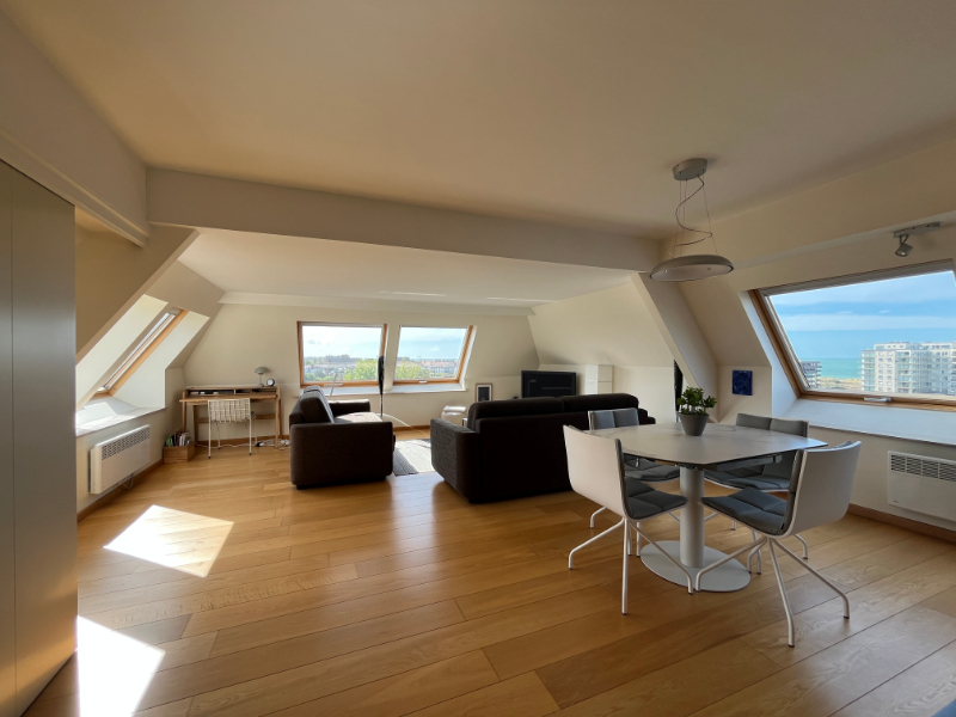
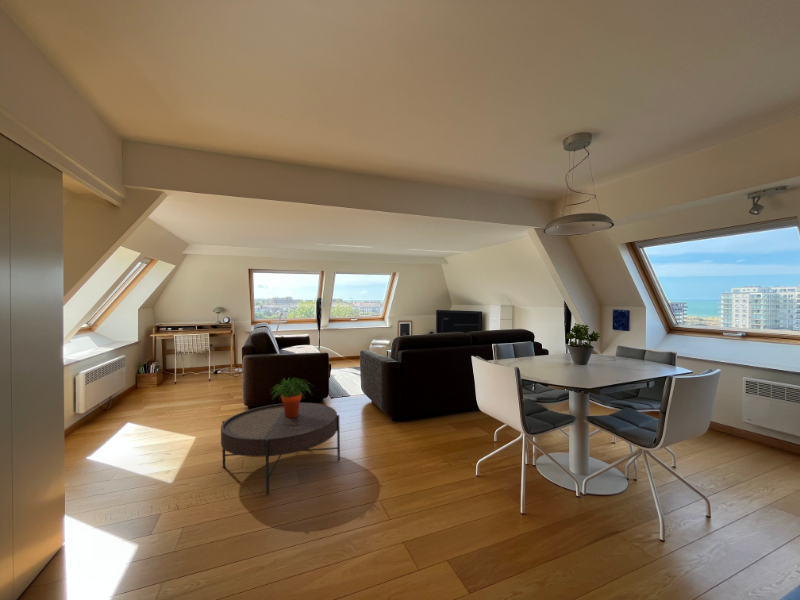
+ potted plant [269,376,314,418]
+ coffee table [220,402,341,496]
